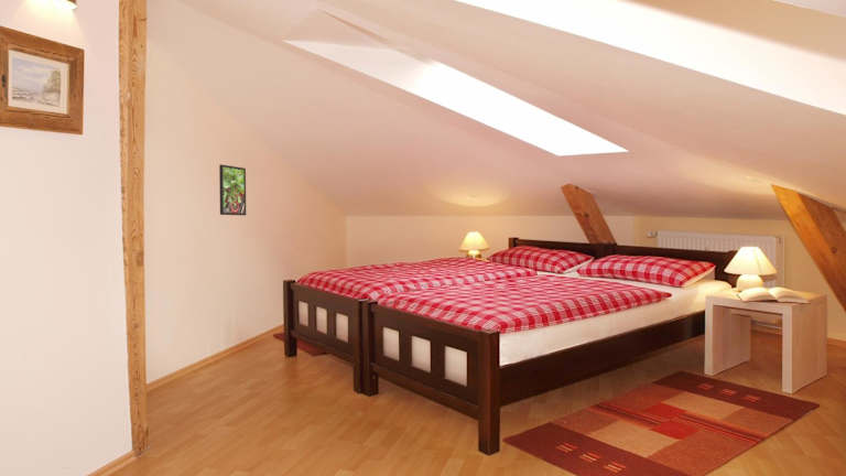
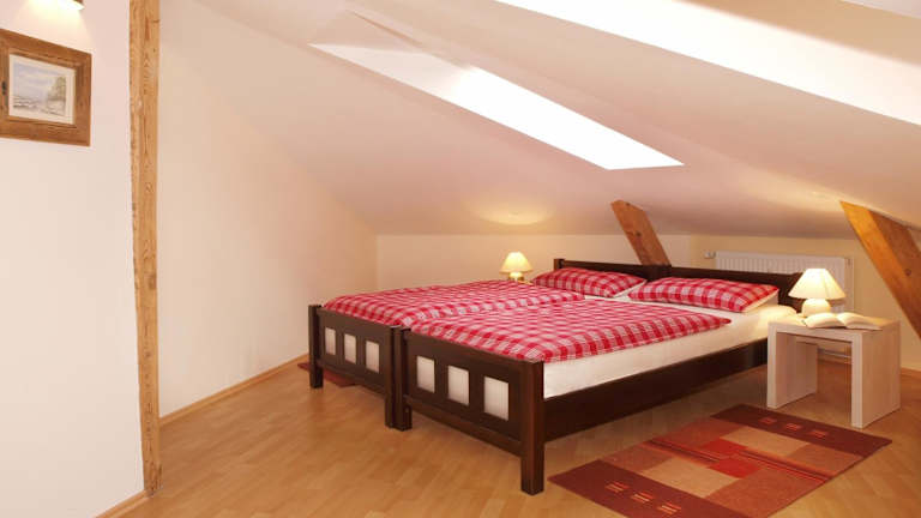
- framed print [218,163,247,216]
